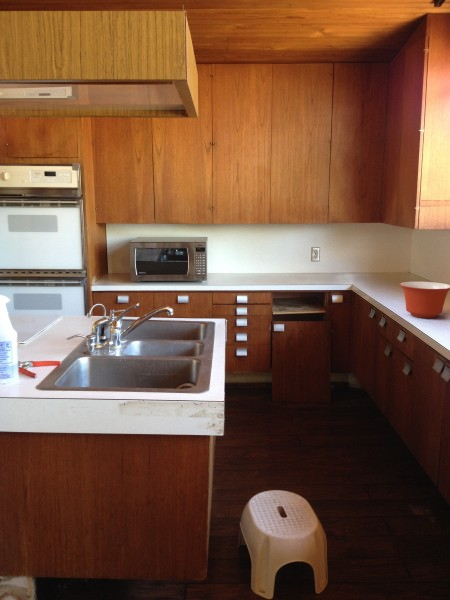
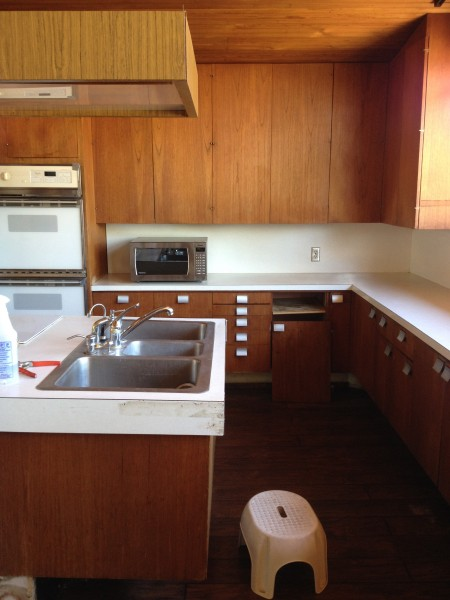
- mixing bowl [399,281,450,319]
